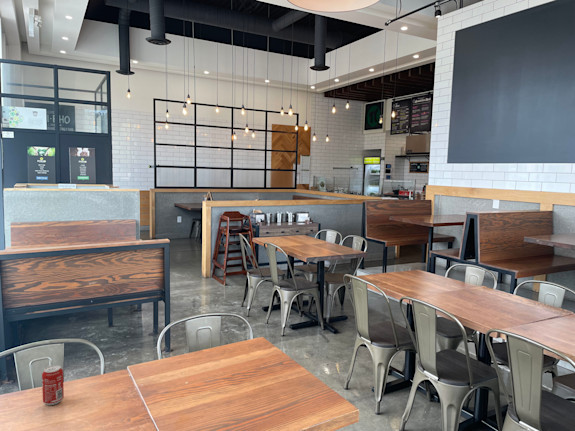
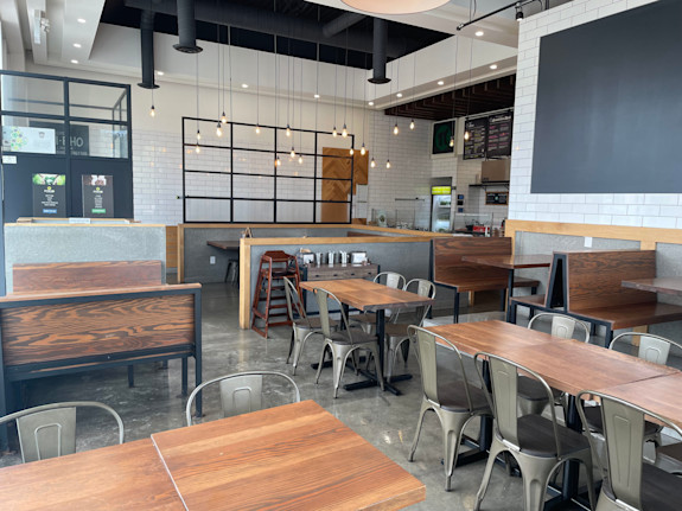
- beverage can [41,364,65,406]
